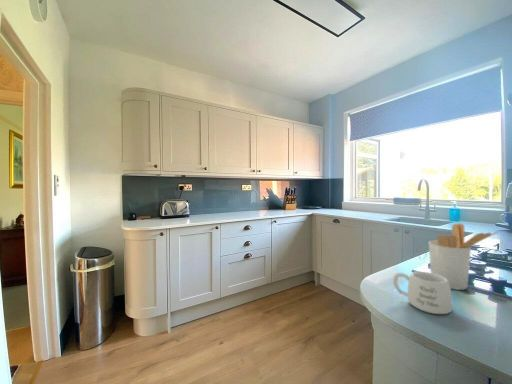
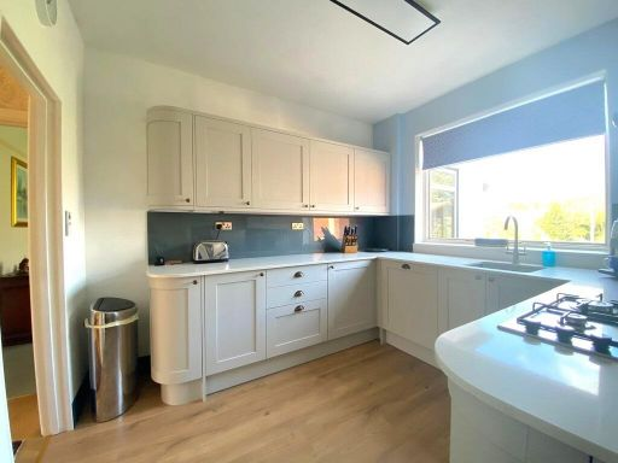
- utensil holder [428,222,498,291]
- mug [392,271,453,315]
